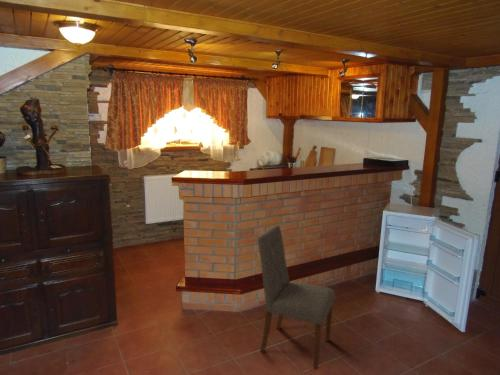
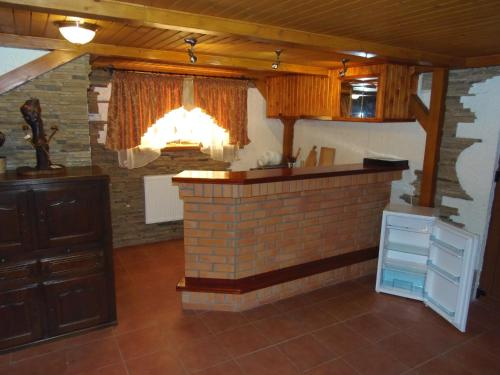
- dining chair [257,224,336,371]
